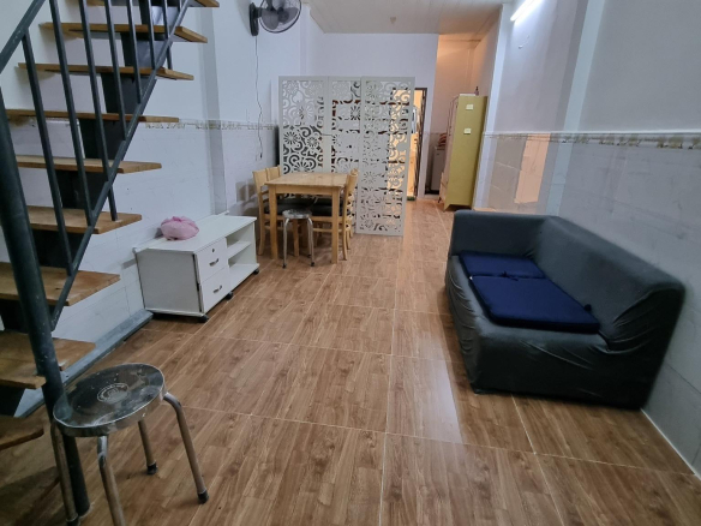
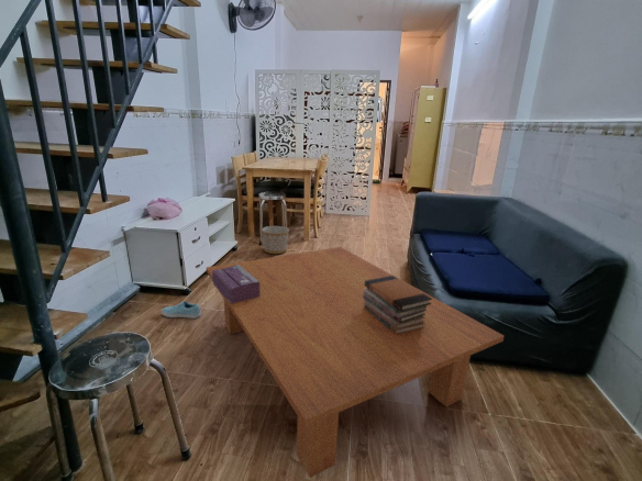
+ sneaker [160,300,202,320]
+ coffee table [206,246,505,479]
+ tissue box [211,265,259,304]
+ planter [261,225,290,255]
+ book stack [363,275,432,335]
